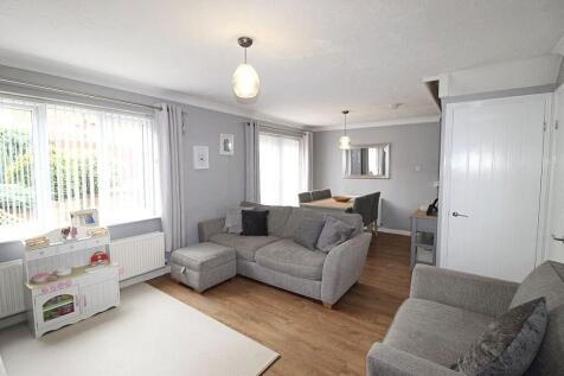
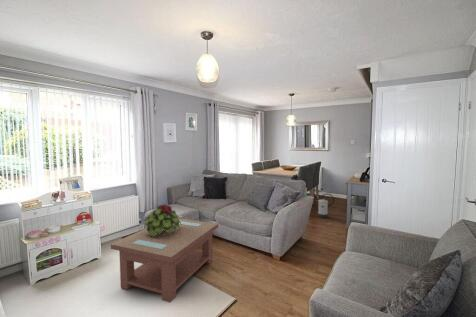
+ watering can [313,193,335,219]
+ coffee table [110,217,219,303]
+ potted plant [141,203,182,238]
